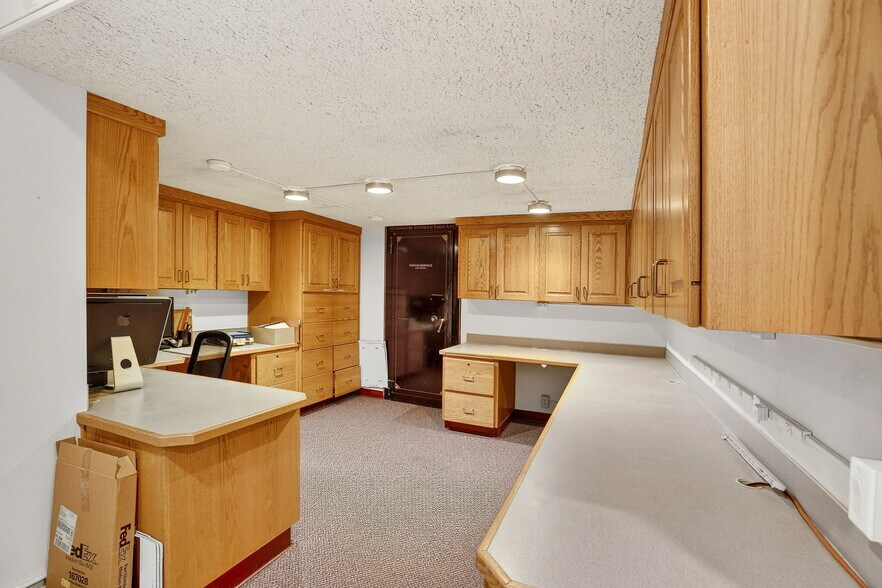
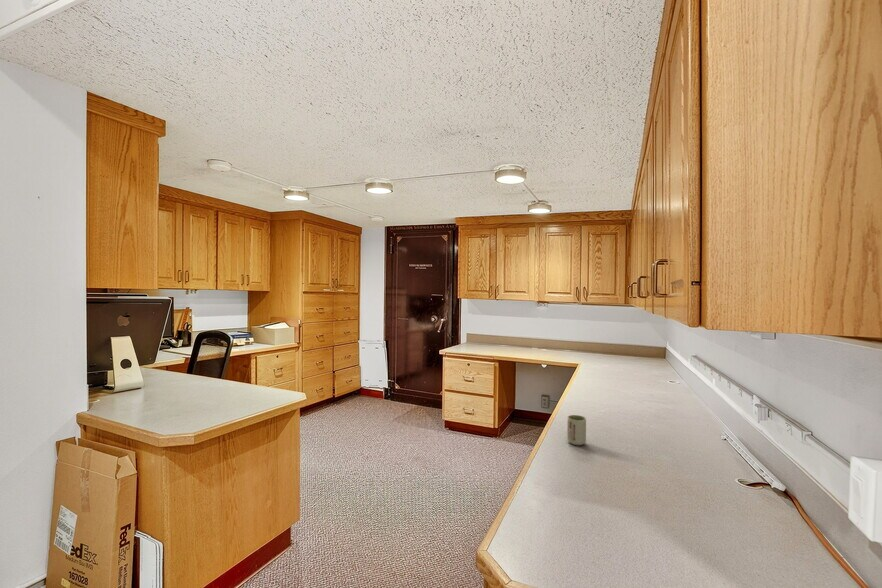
+ cup [566,414,587,446]
